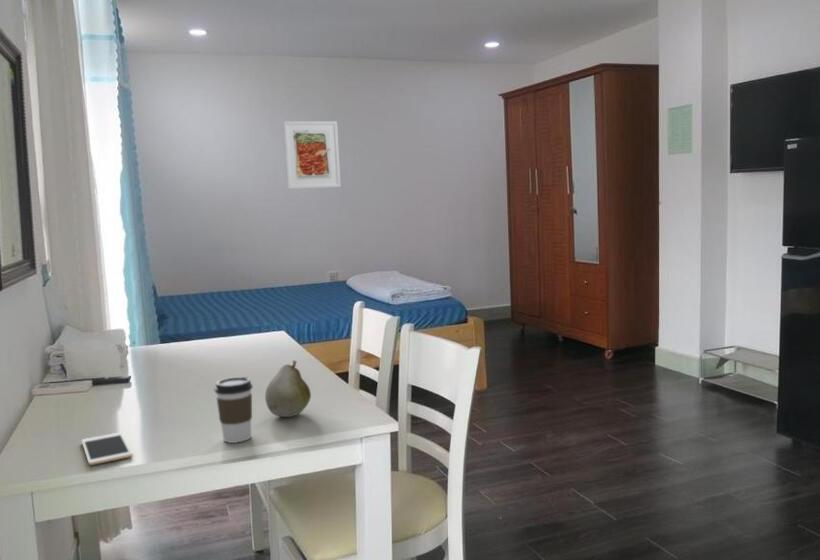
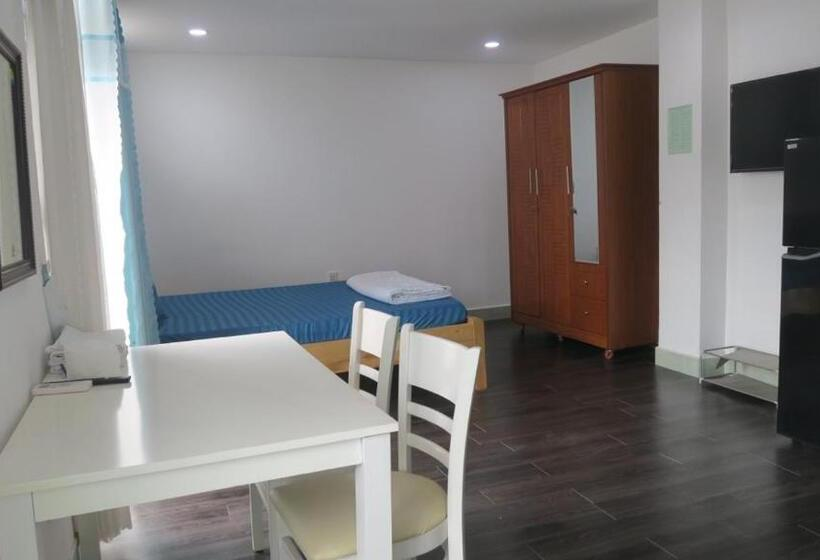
- fruit [264,360,312,418]
- cell phone [81,431,134,466]
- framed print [282,120,342,190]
- coffee cup [214,376,254,444]
